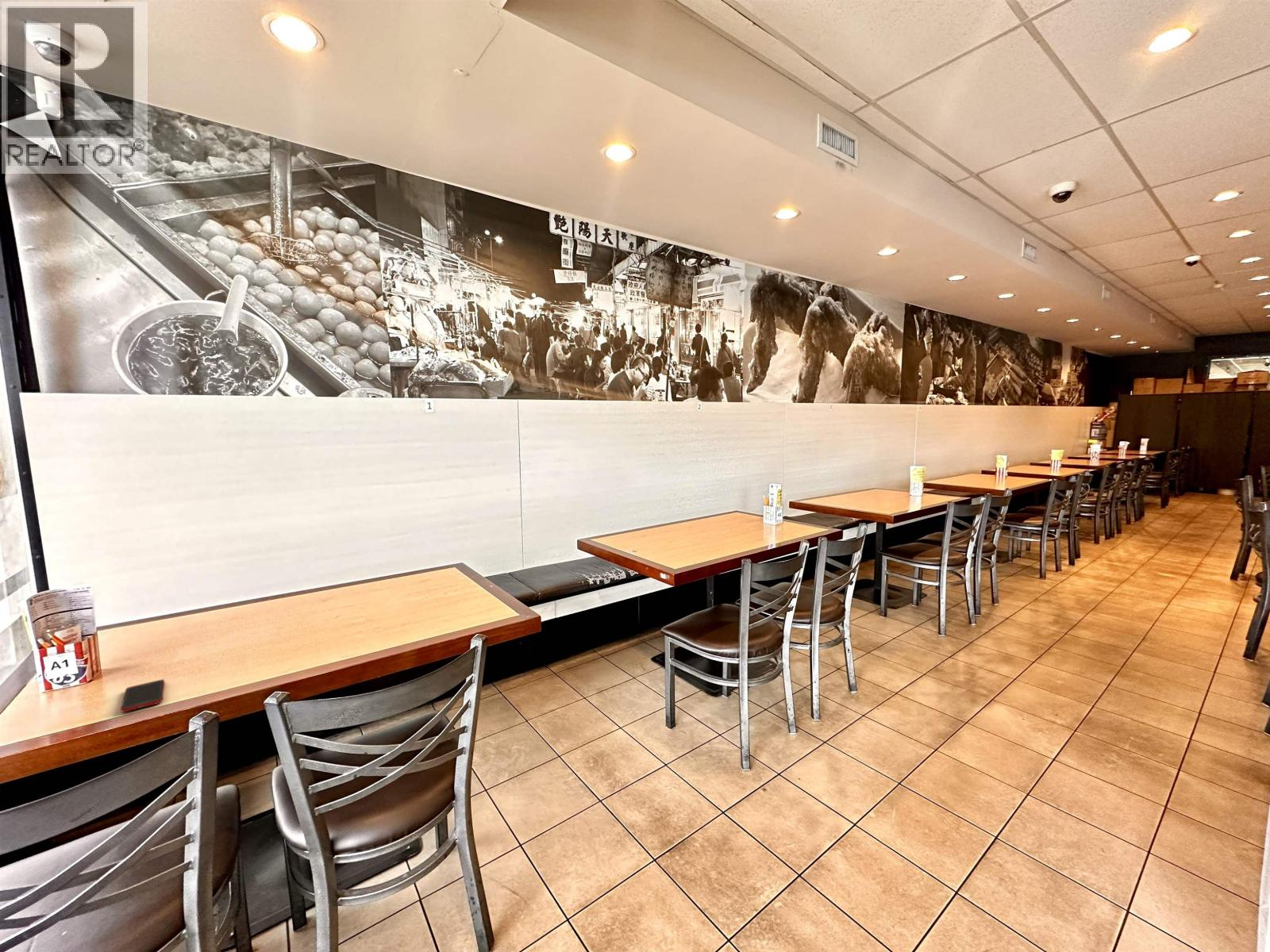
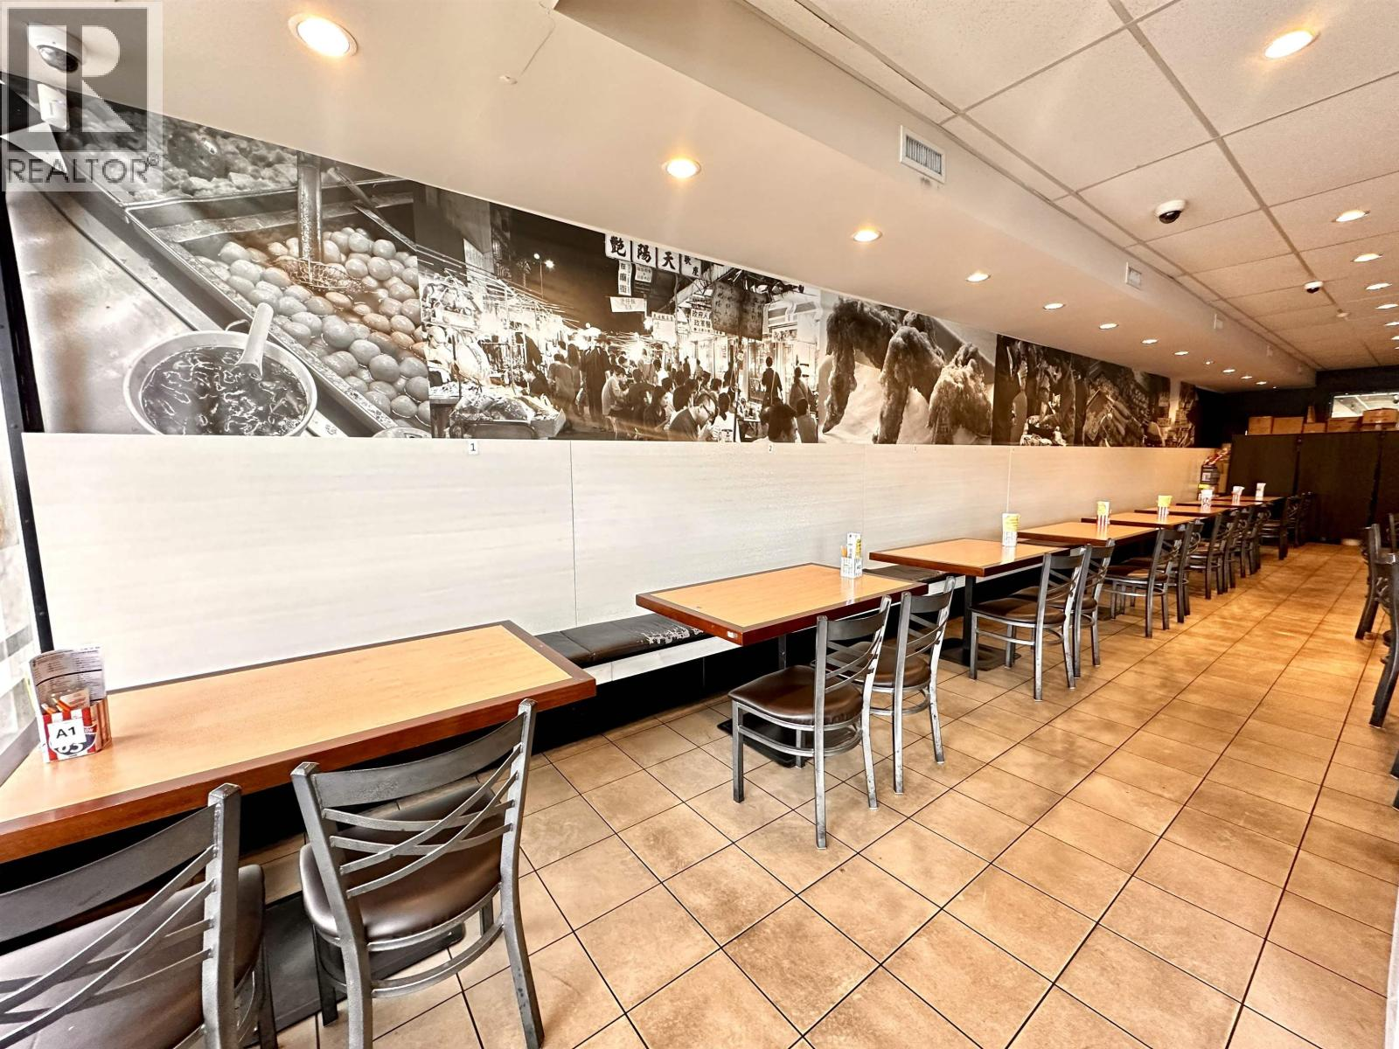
- cell phone [120,678,165,713]
